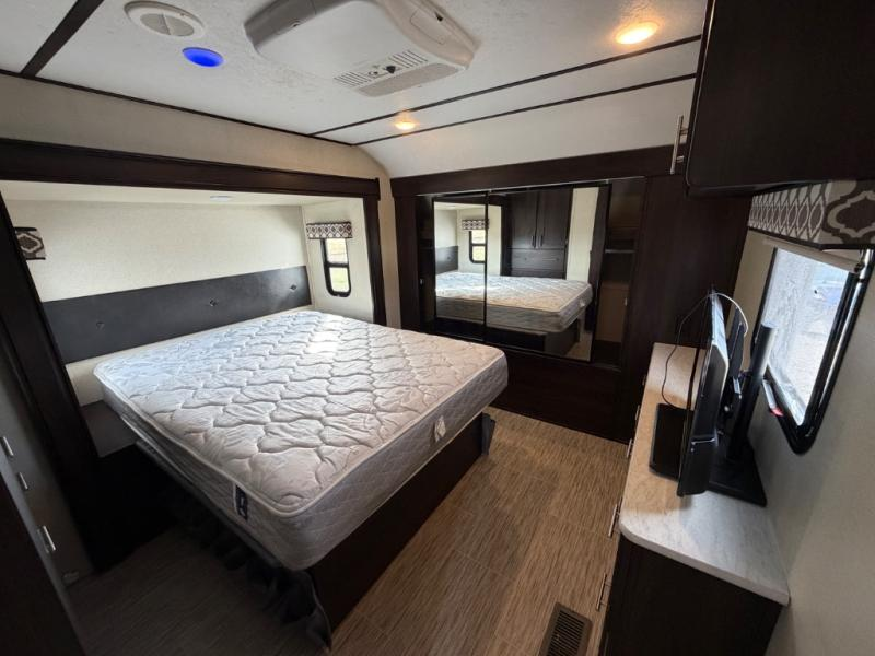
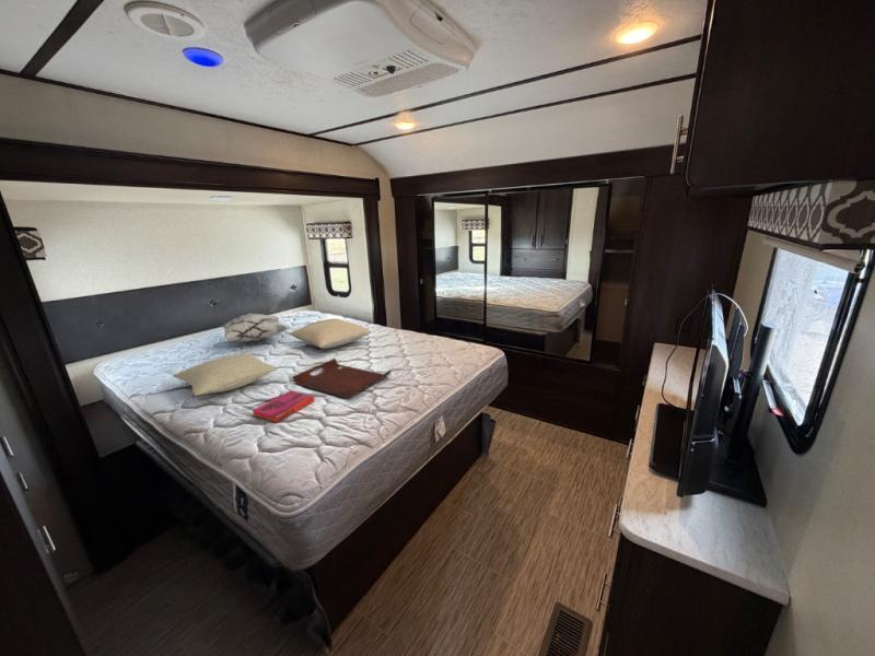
+ serving tray [291,358,392,399]
+ hardback book [250,389,315,424]
+ decorative pillow [220,313,289,343]
+ pillow [172,353,280,397]
+ pillow [288,318,373,350]
